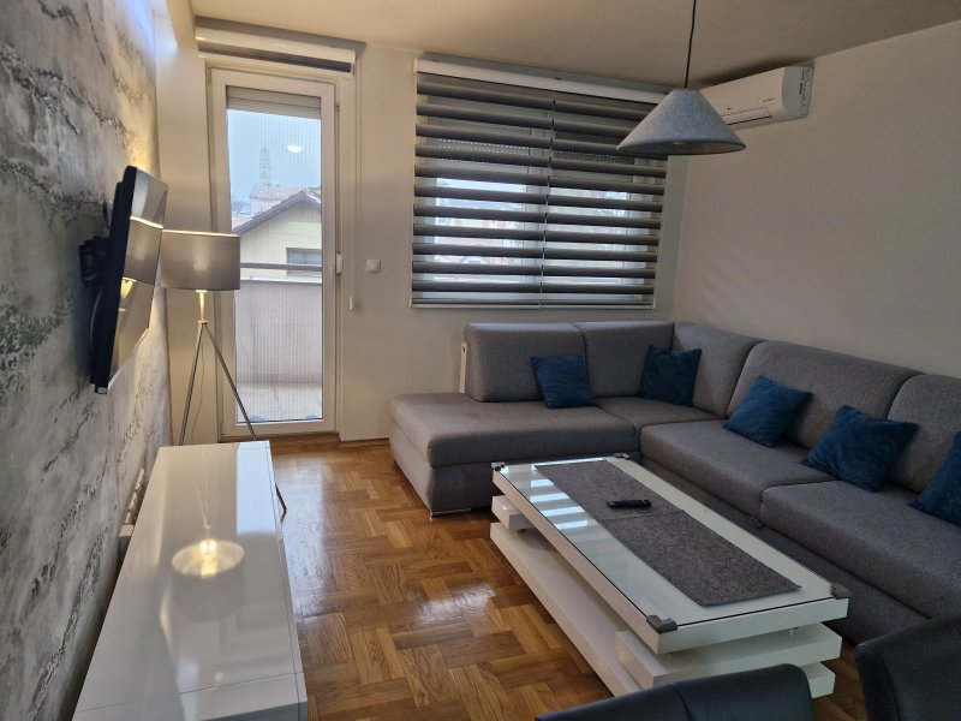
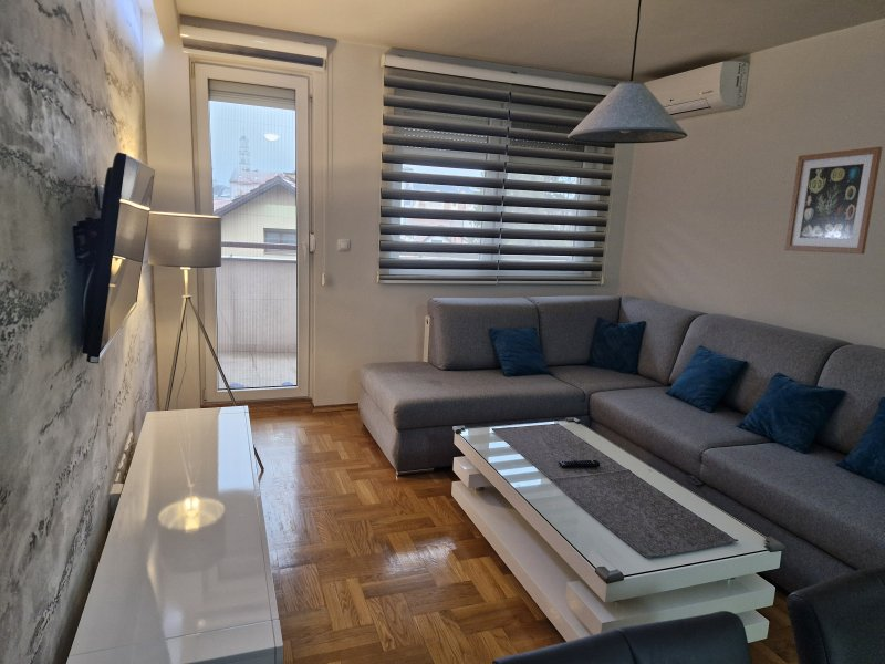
+ wall art [784,145,883,255]
